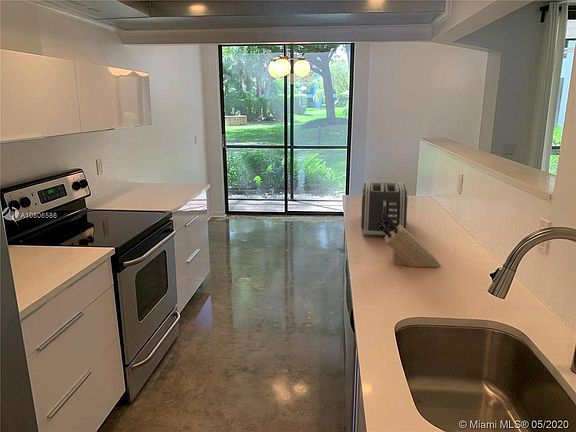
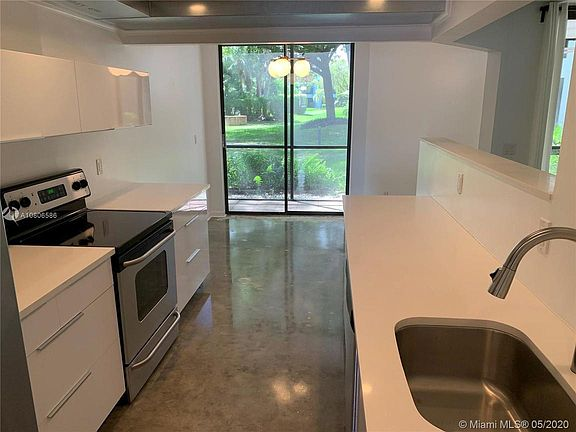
- toaster [360,181,409,237]
- knife block [376,212,442,268]
